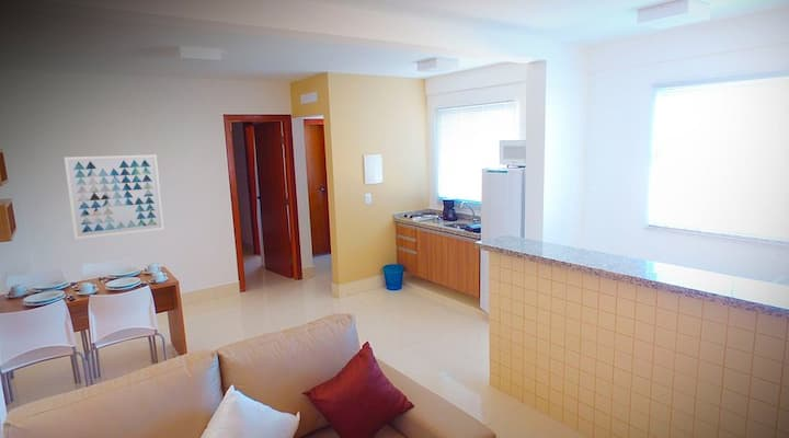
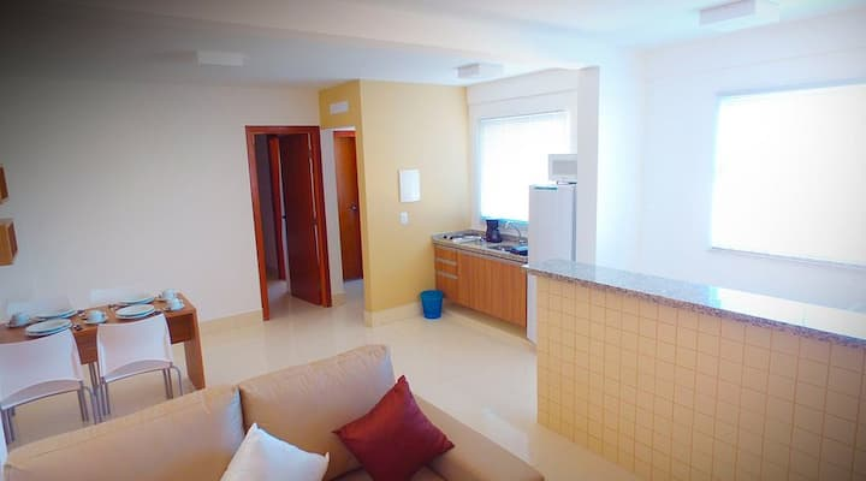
- wall art [64,153,165,241]
